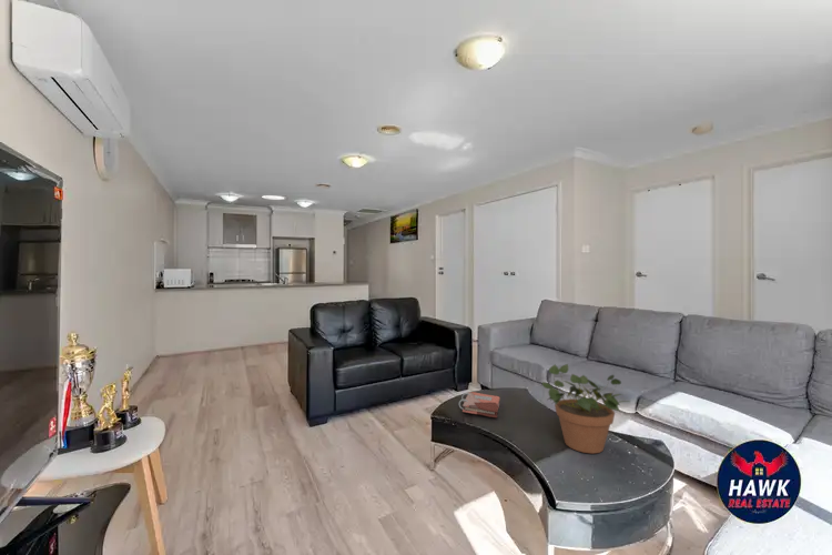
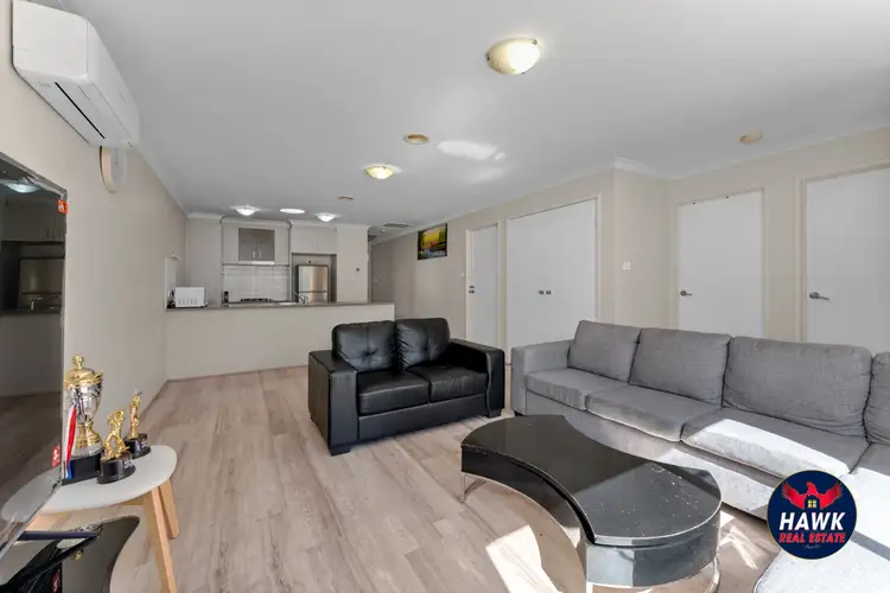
- potted plant [541,363,630,455]
- phonebook [458,391,500,418]
